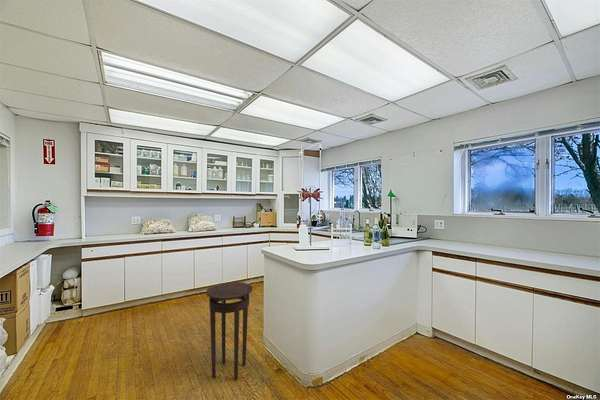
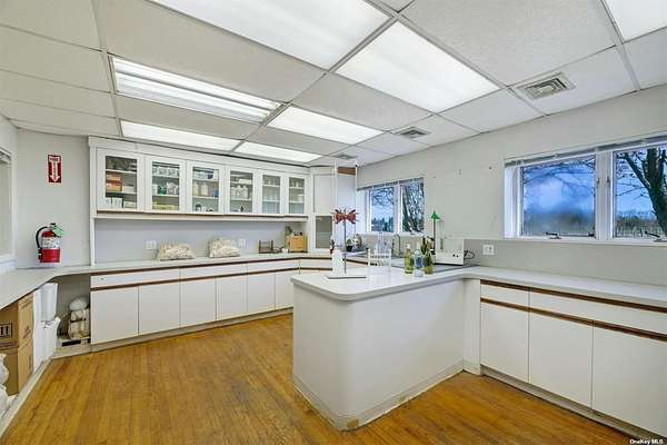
- stool [205,281,254,381]
